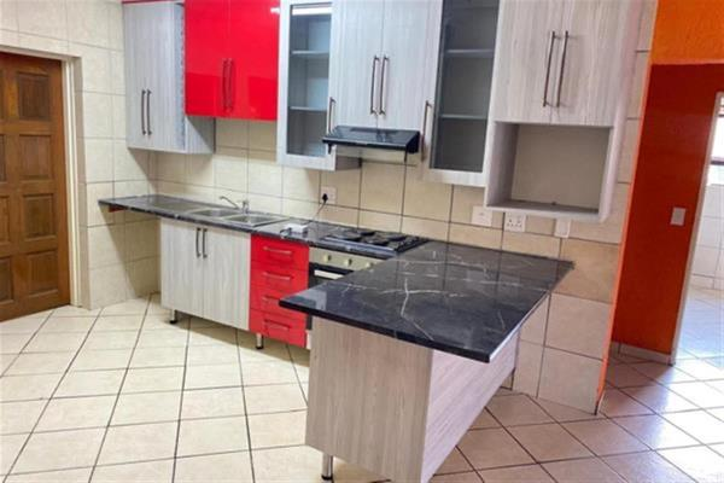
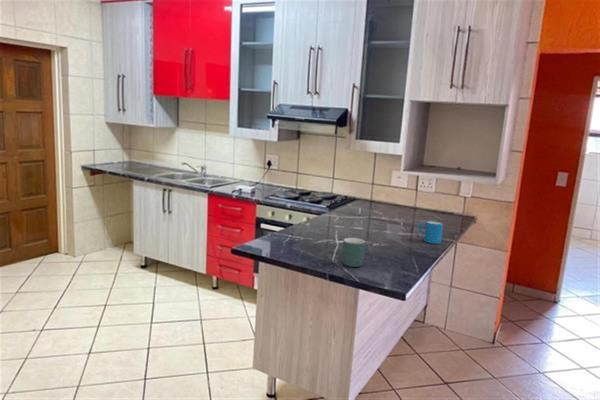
+ mug [417,220,444,245]
+ mug [341,237,367,268]
